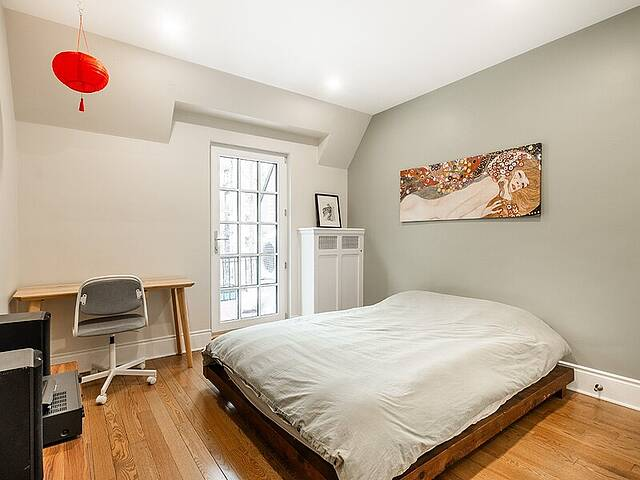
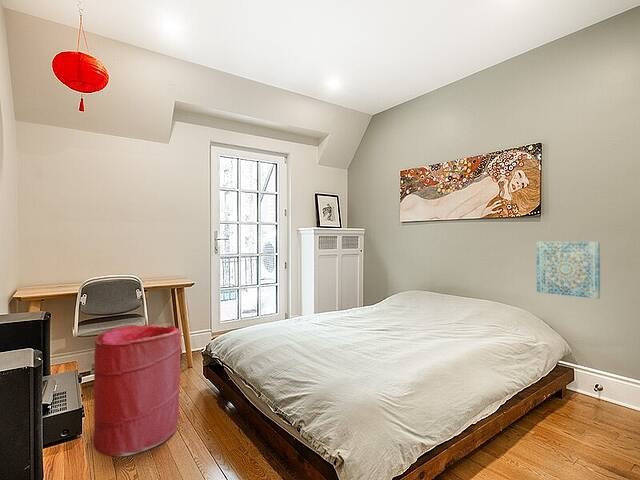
+ wall art [535,241,601,300]
+ laundry hamper [93,324,182,457]
